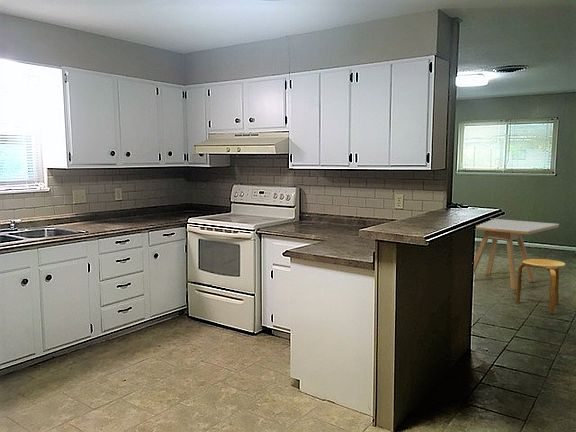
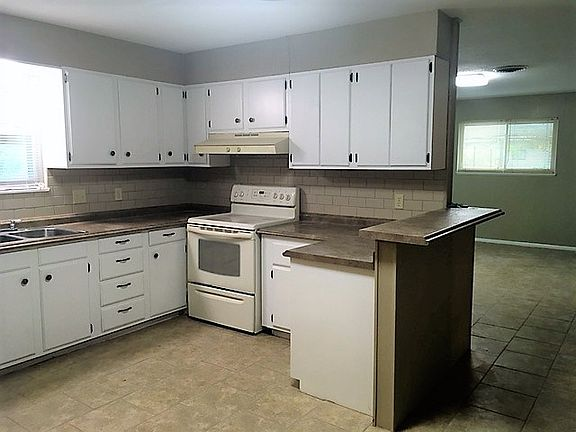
- dining table [473,218,560,291]
- stool [514,258,566,315]
